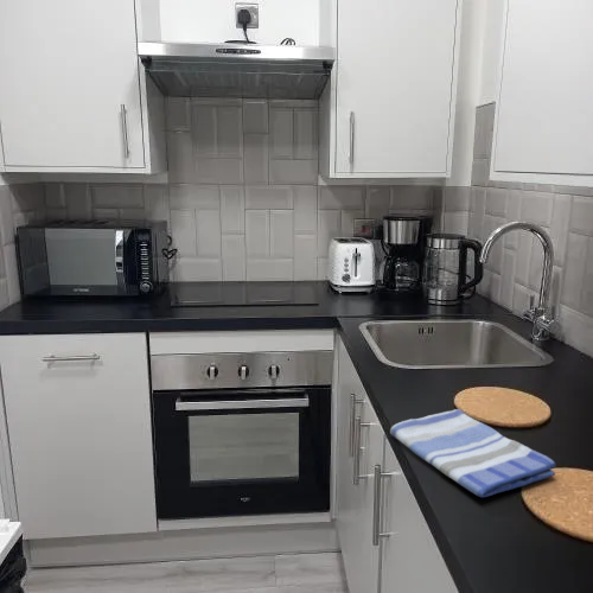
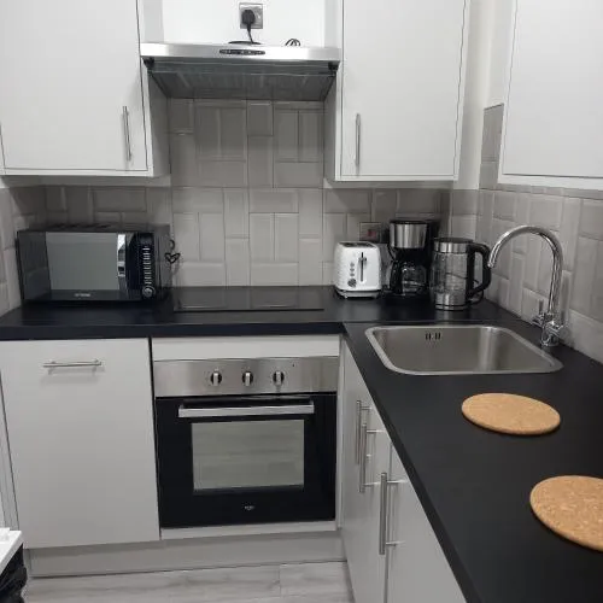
- dish towel [389,408,556,498]
